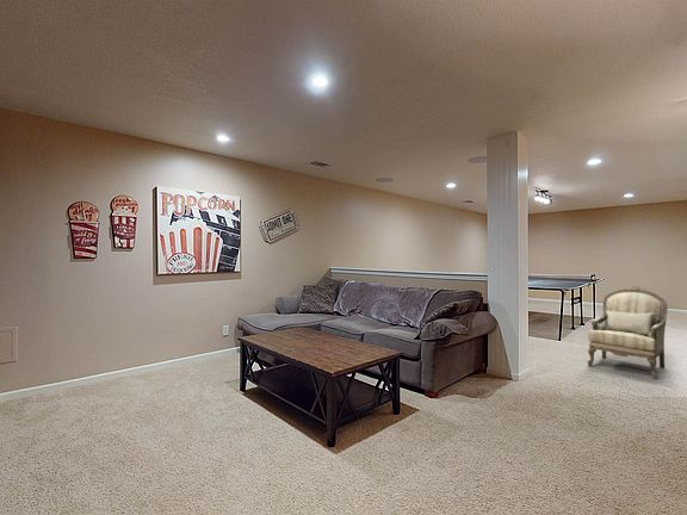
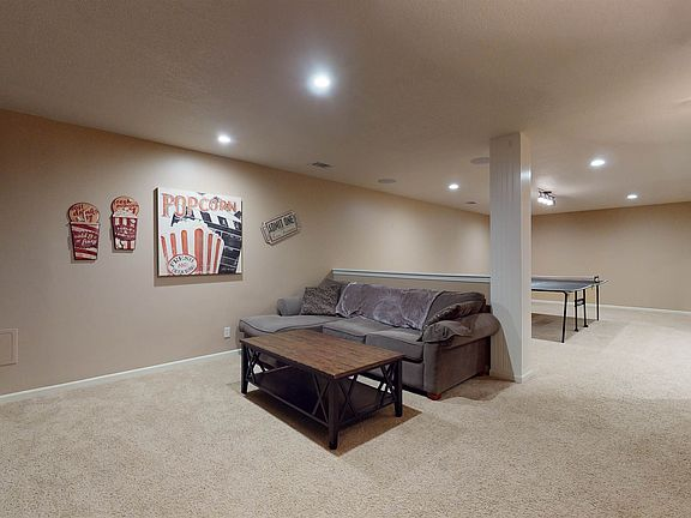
- armchair [587,285,669,379]
